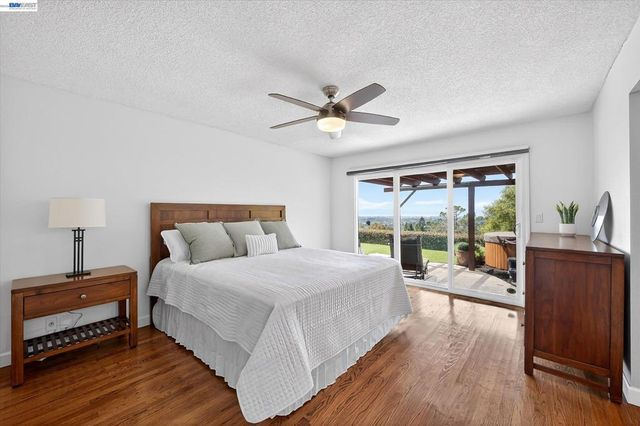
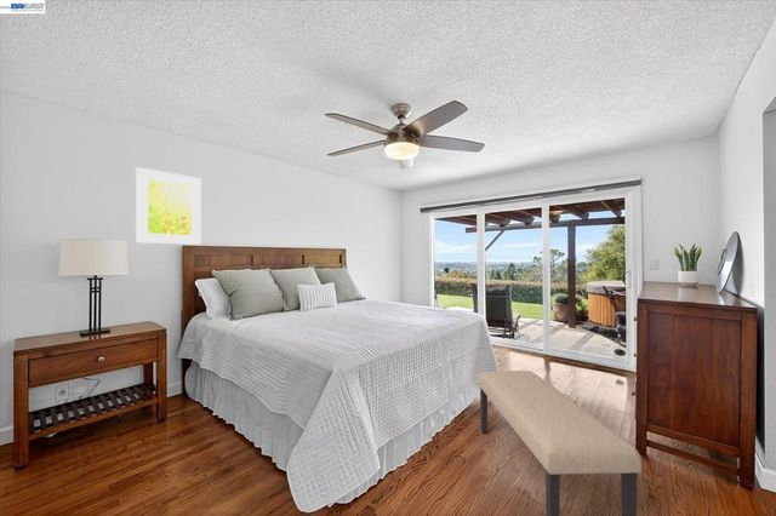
+ bench [477,369,643,516]
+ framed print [135,166,202,246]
